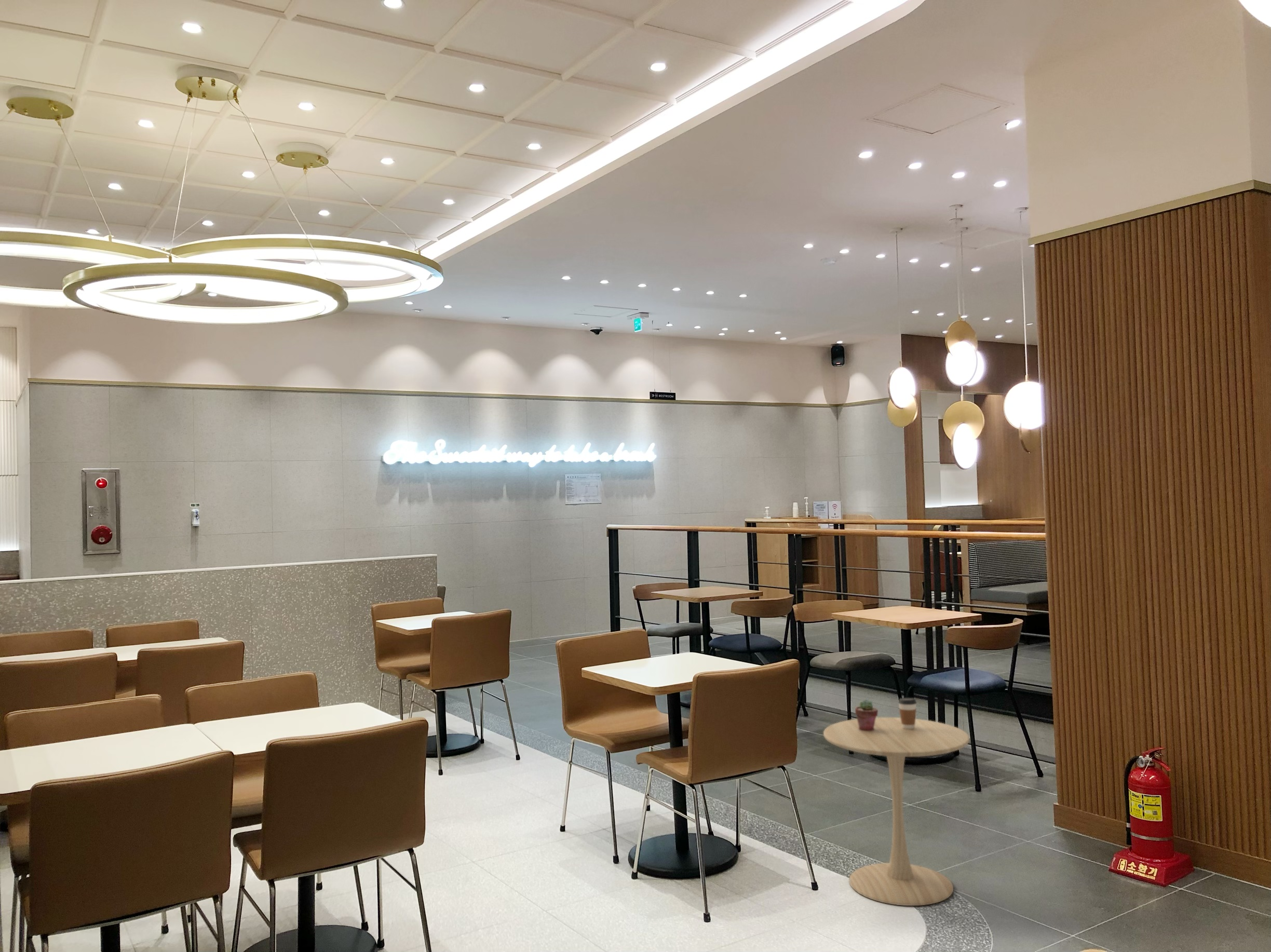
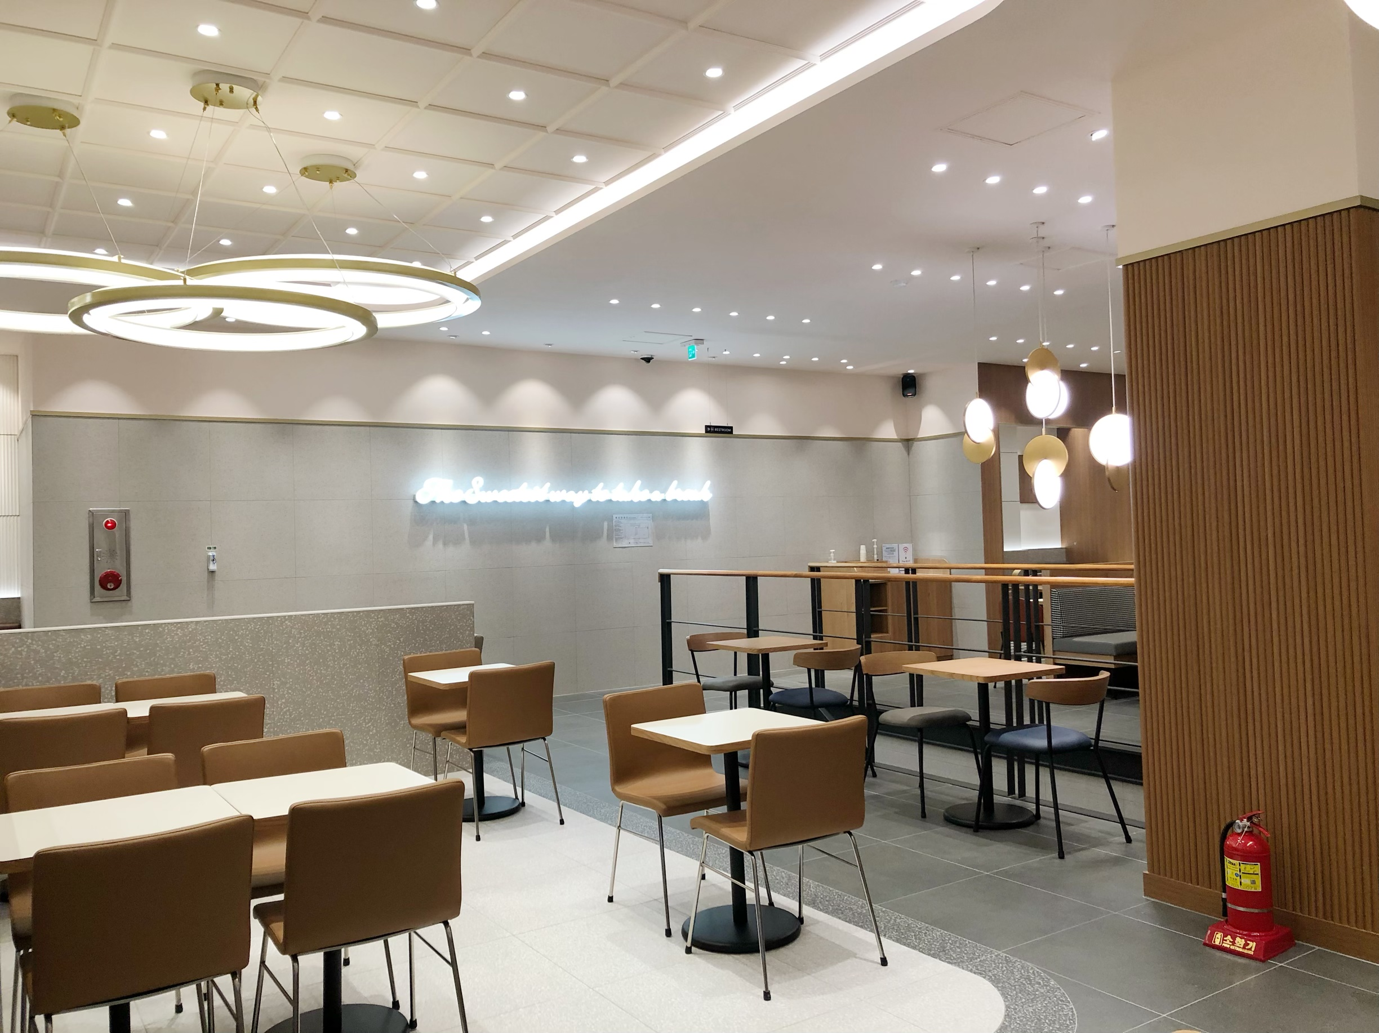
- side table [823,717,970,906]
- potted succulent [855,699,878,731]
- coffee cup [898,697,917,729]
